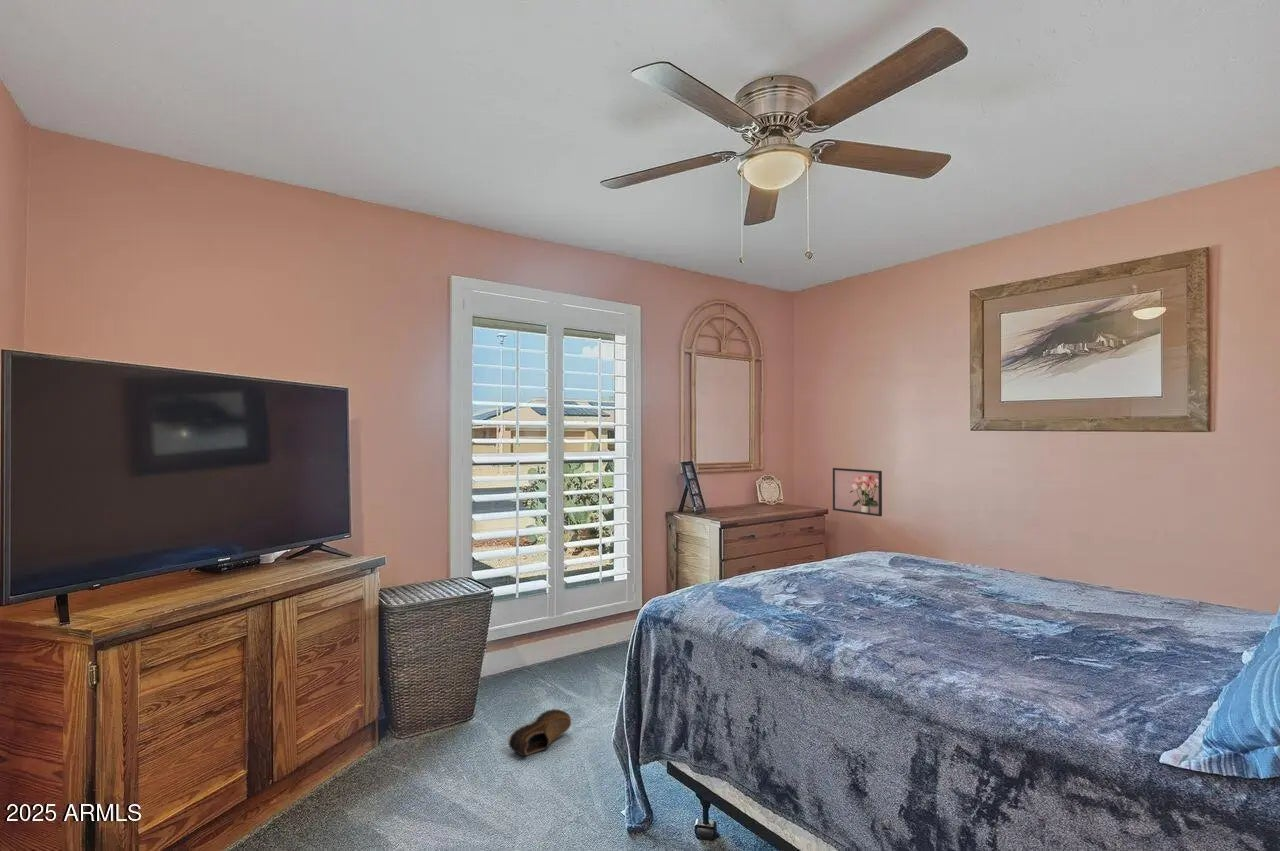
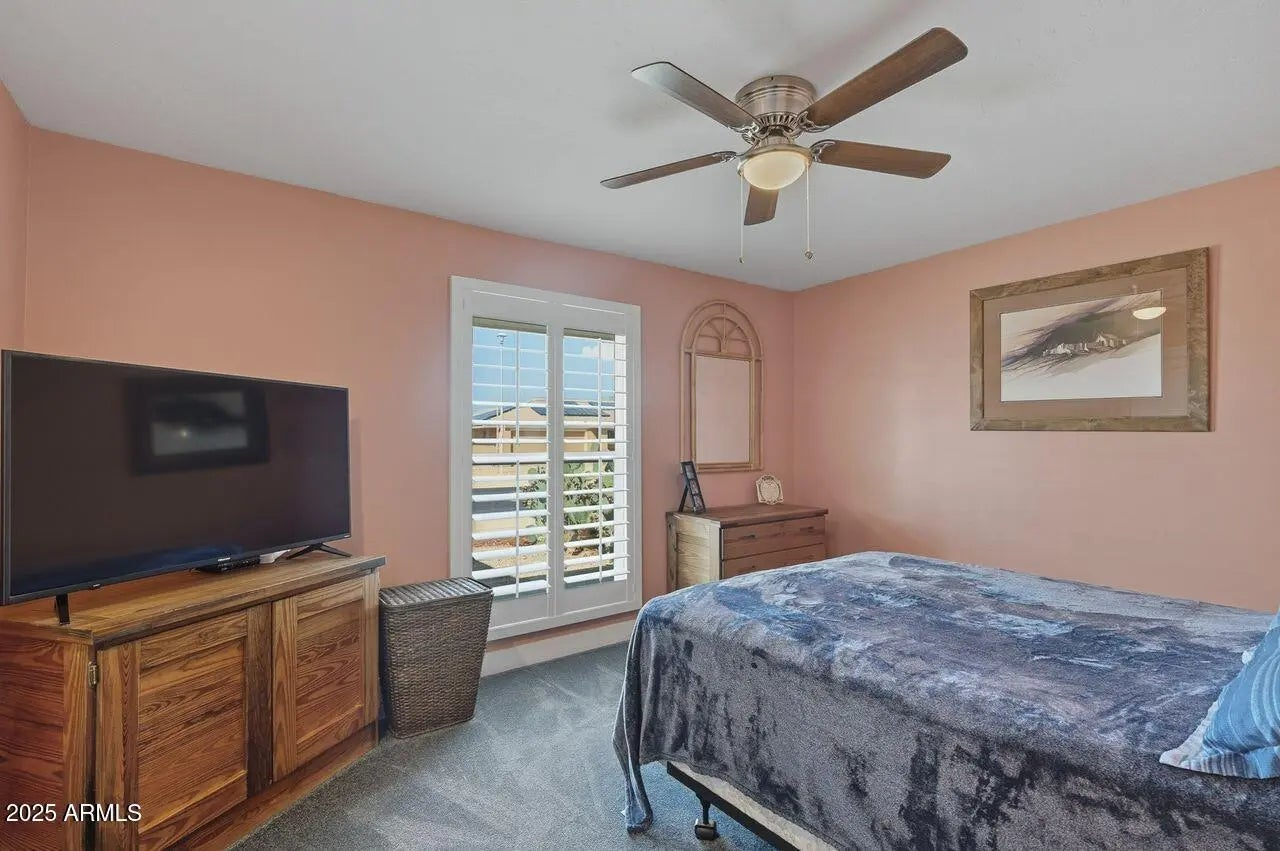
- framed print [832,467,883,517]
- shoe [507,708,572,757]
